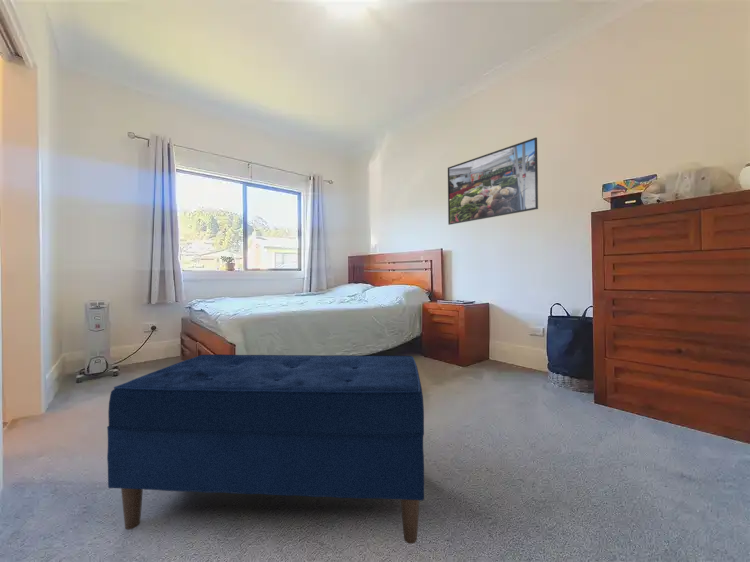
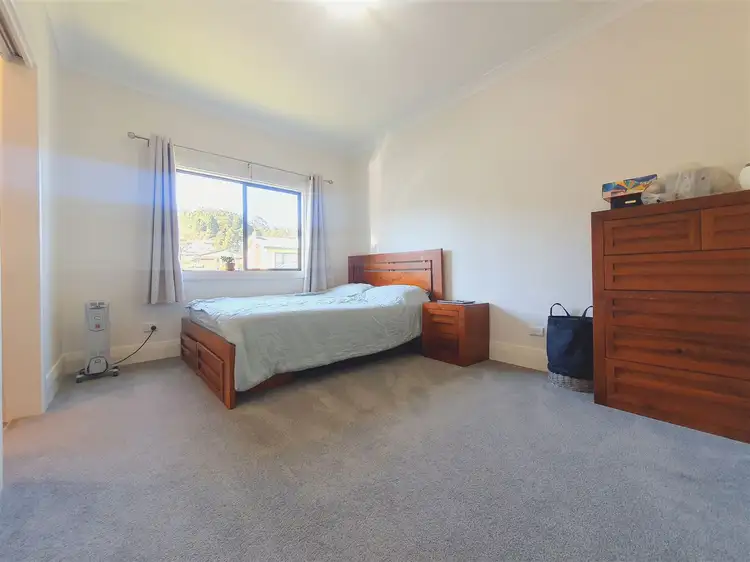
- bench [106,353,425,545]
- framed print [447,137,539,226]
